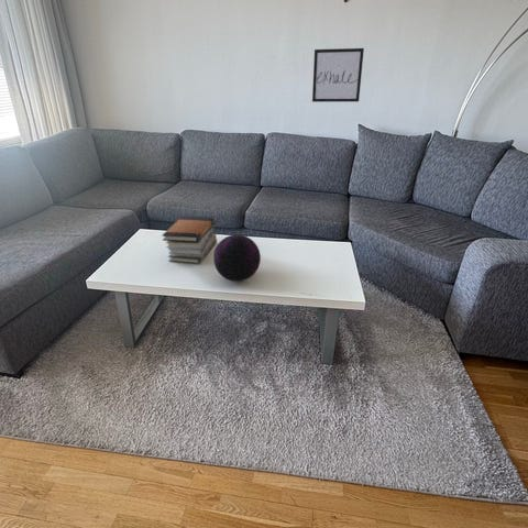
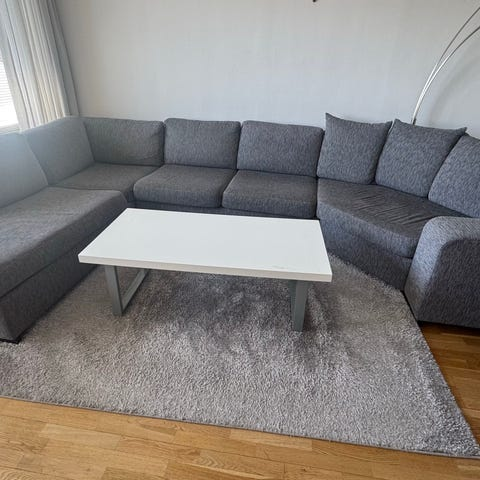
- wall art [311,47,365,103]
- book stack [161,216,218,265]
- decorative orb [212,233,262,283]
